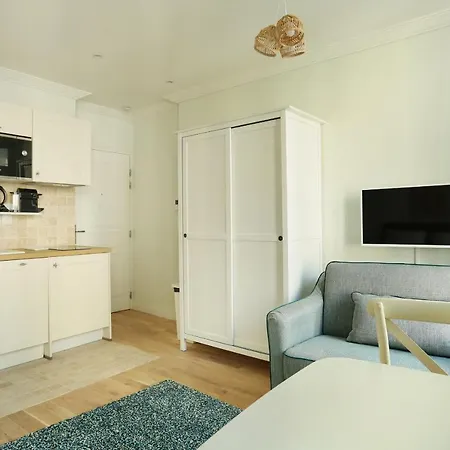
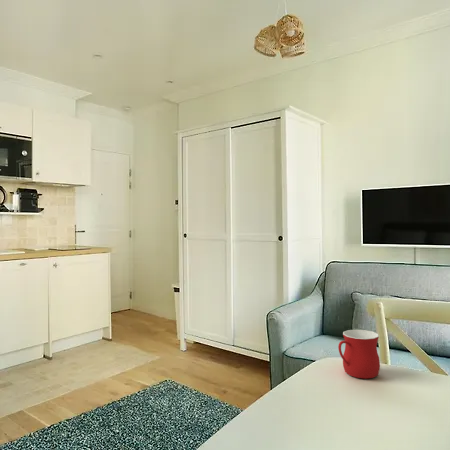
+ mug [337,329,381,379]
